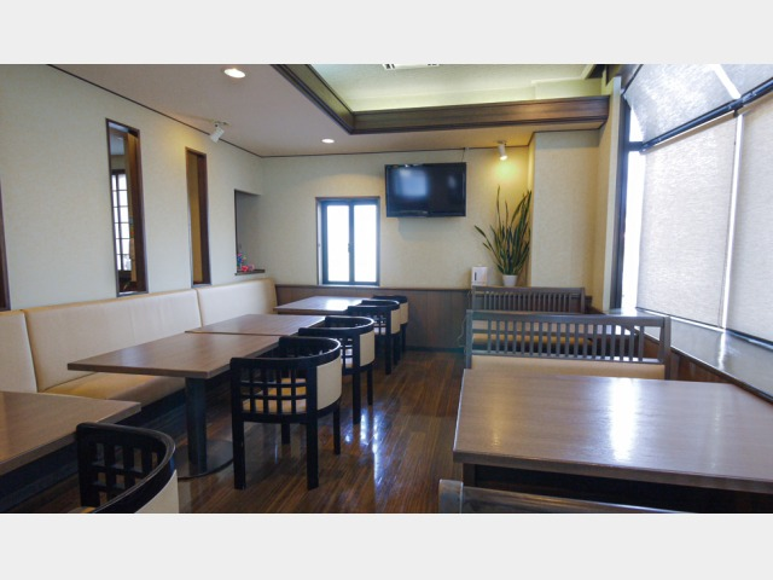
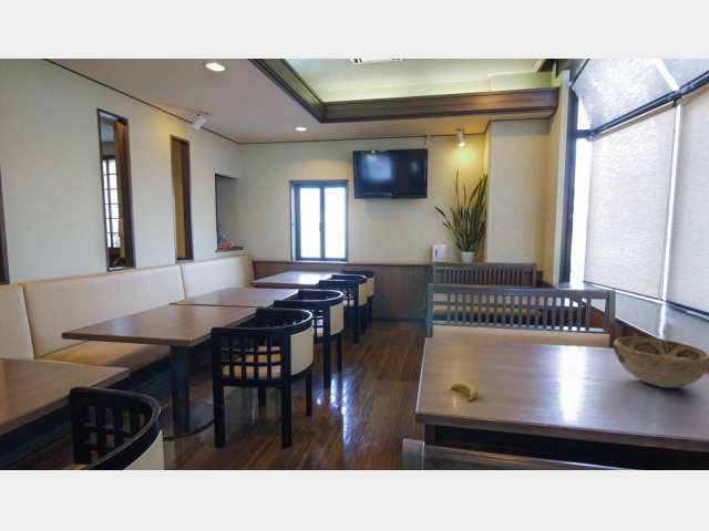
+ decorative bowl [613,336,709,389]
+ banana [450,382,479,403]
